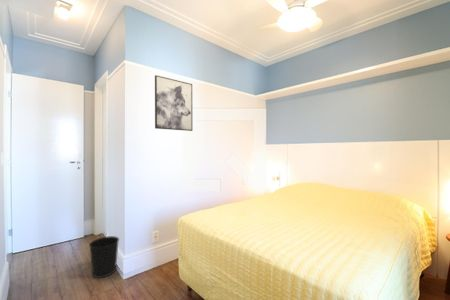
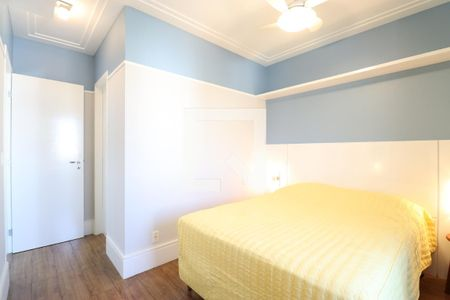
- wall art [154,74,193,132]
- wastebasket [88,235,120,279]
